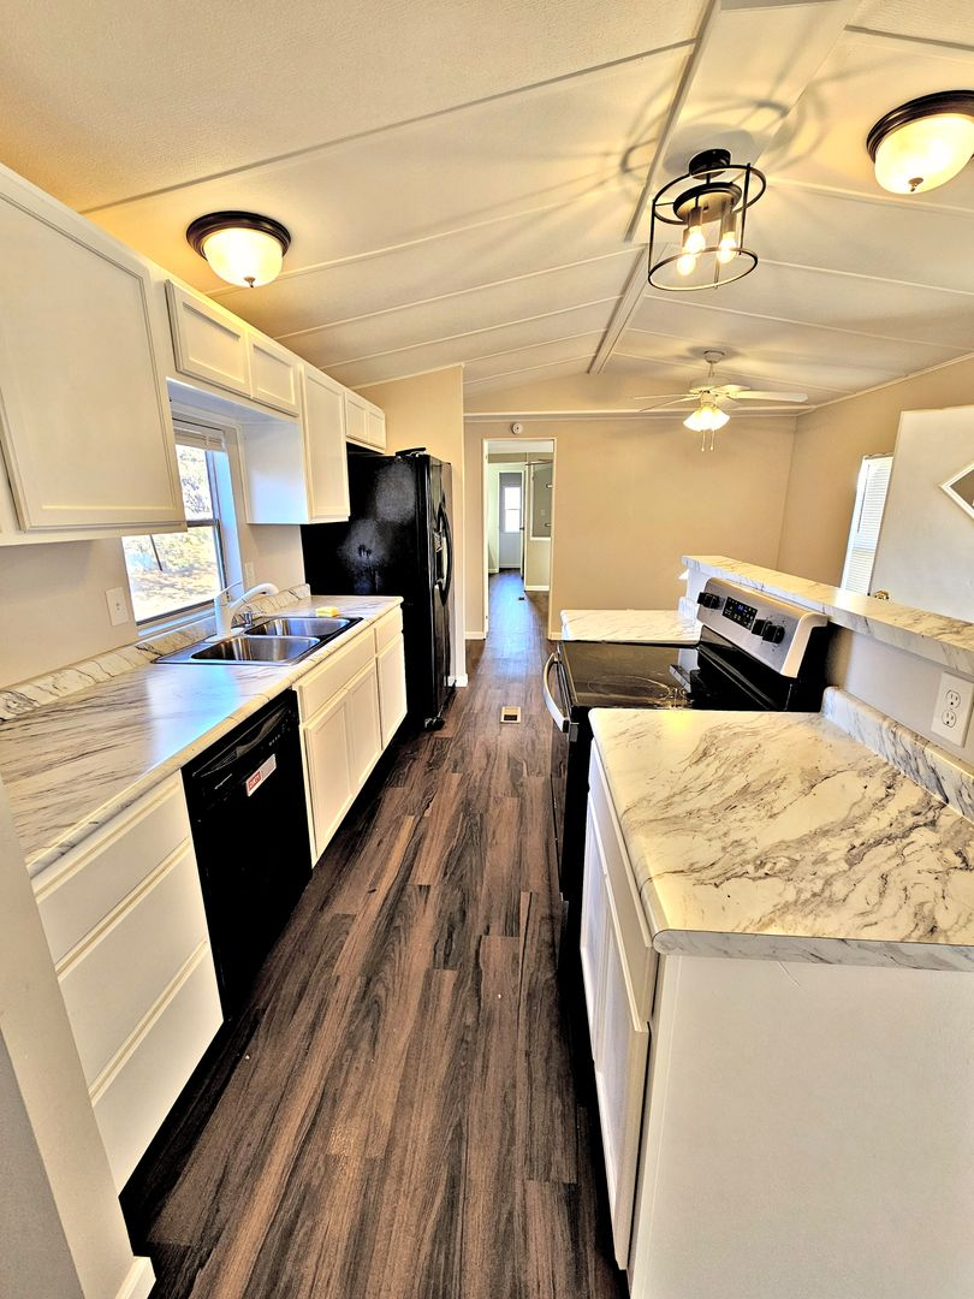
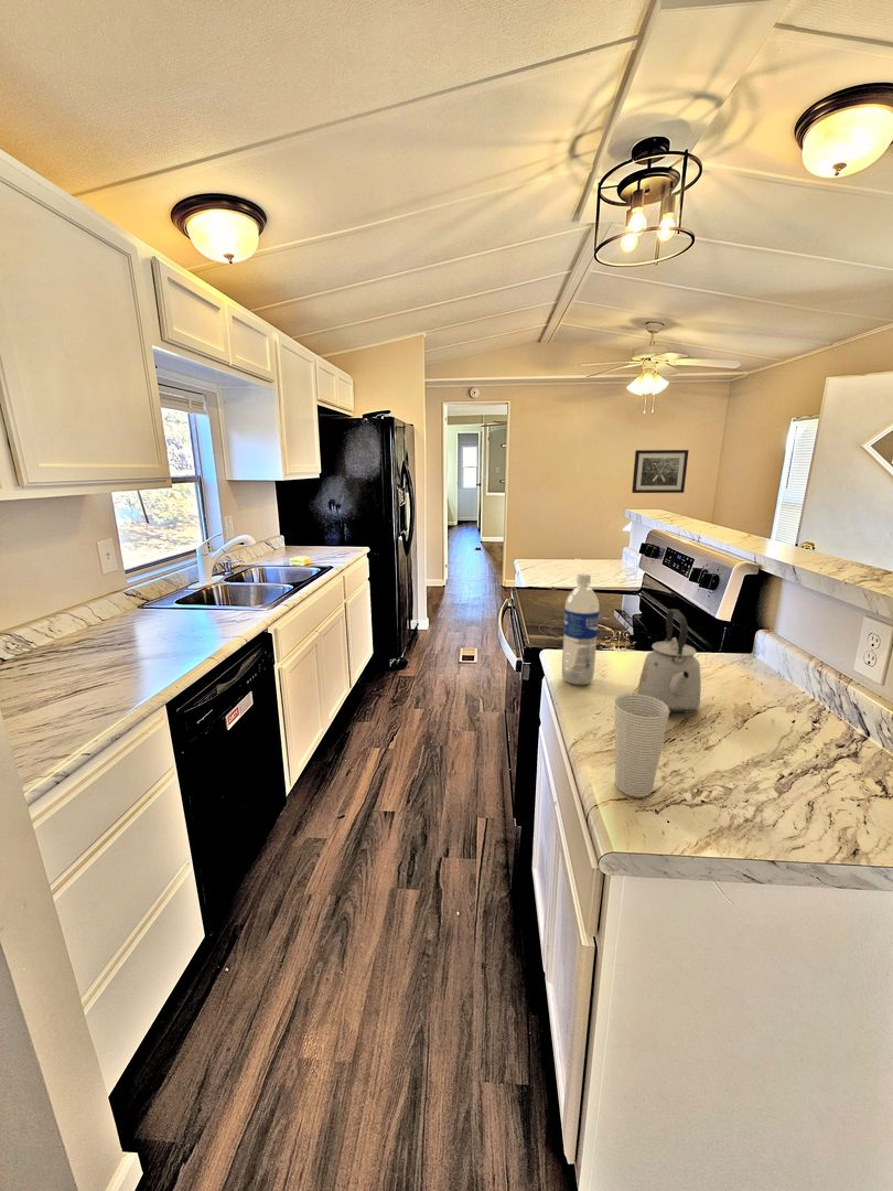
+ cup [614,693,670,798]
+ water bottle [561,571,600,686]
+ wall art [631,449,690,494]
+ kettle [636,608,702,715]
